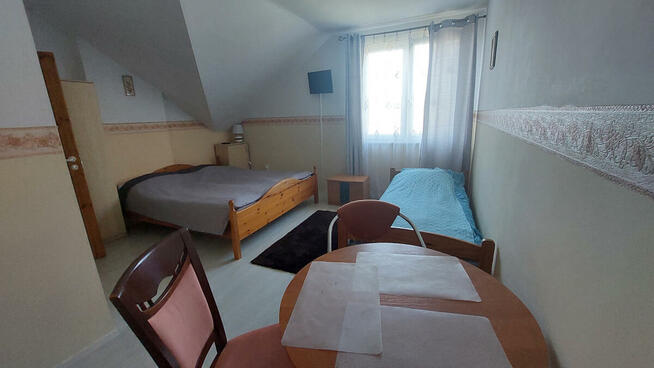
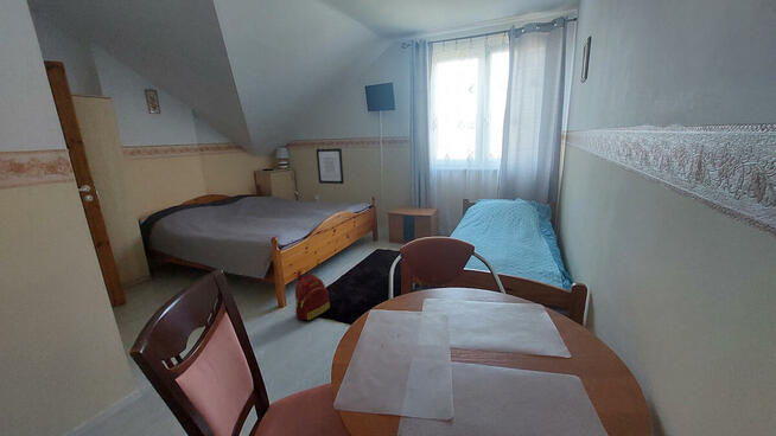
+ backpack [294,268,331,322]
+ wall art [314,147,345,185]
